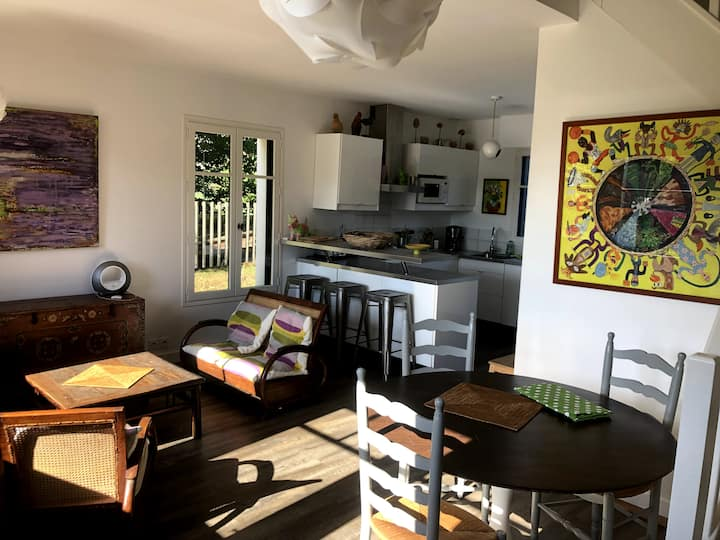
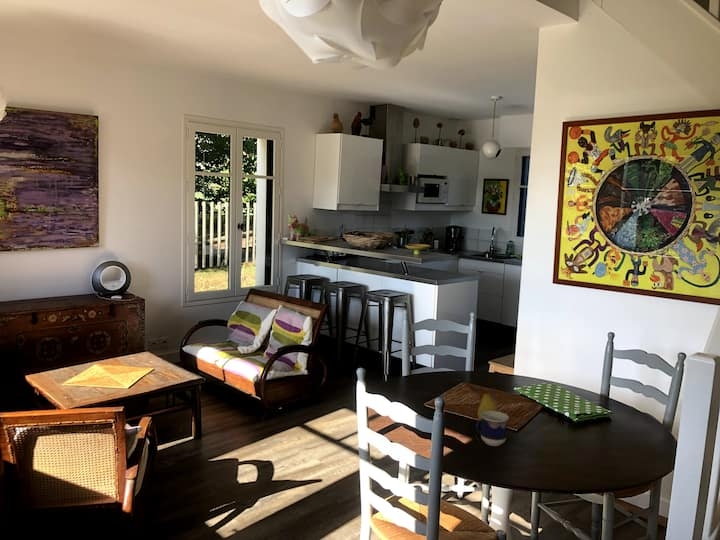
+ fruit [477,393,498,420]
+ cup [475,411,510,447]
